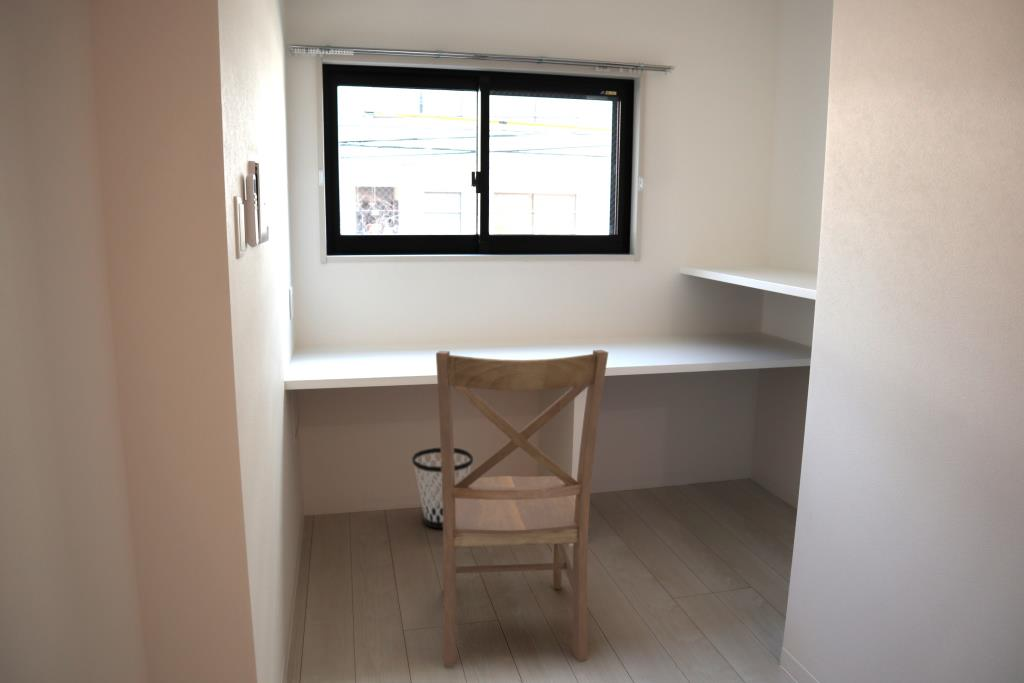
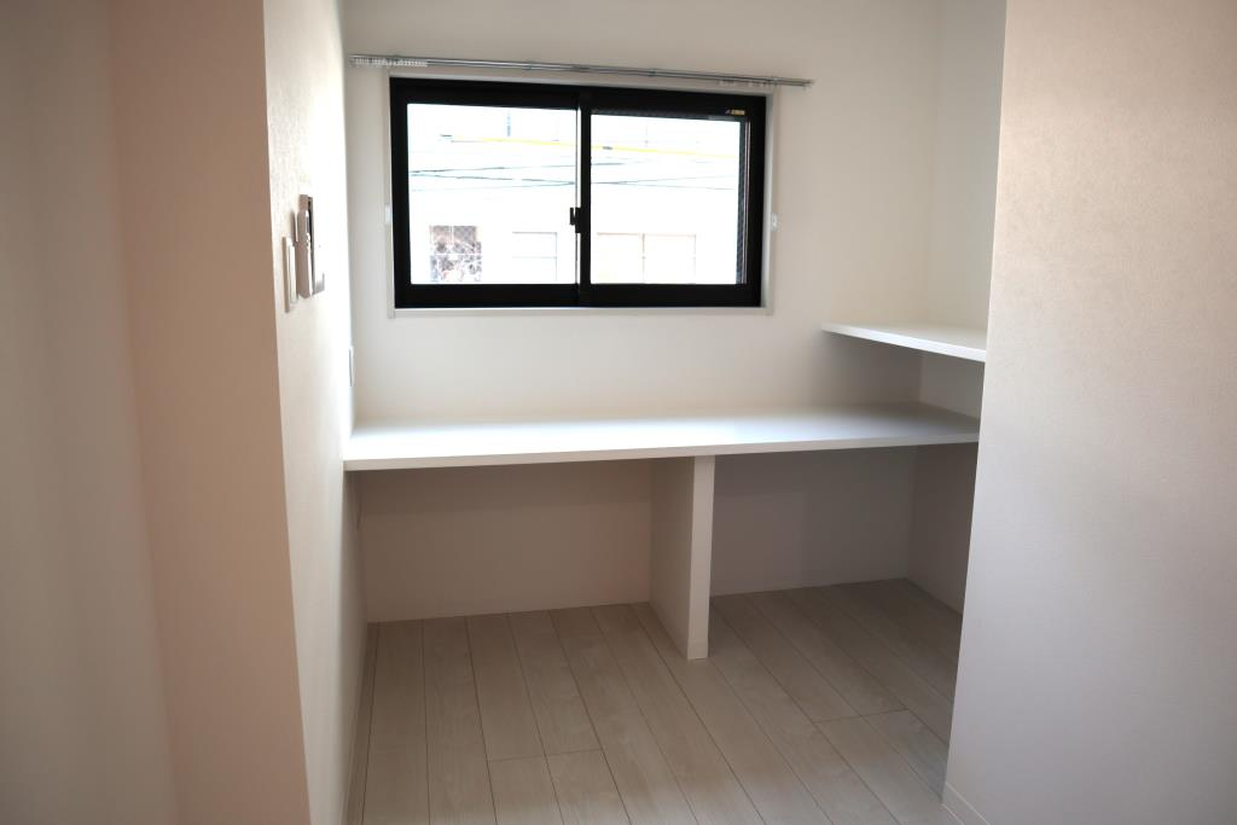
- wastebasket [411,447,474,529]
- chair [435,349,609,669]
